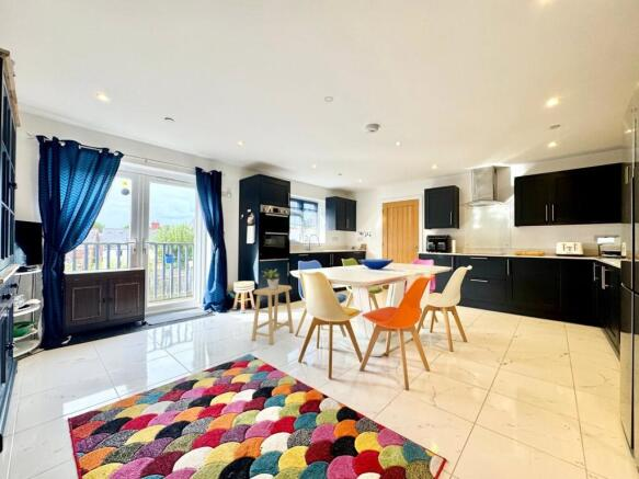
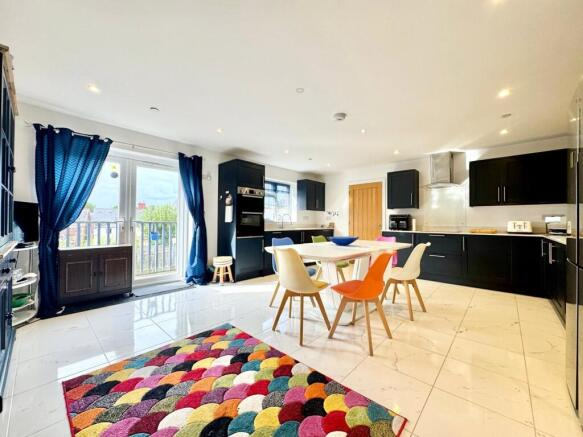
- potted plant [261,269,281,289]
- stool [251,284,295,345]
